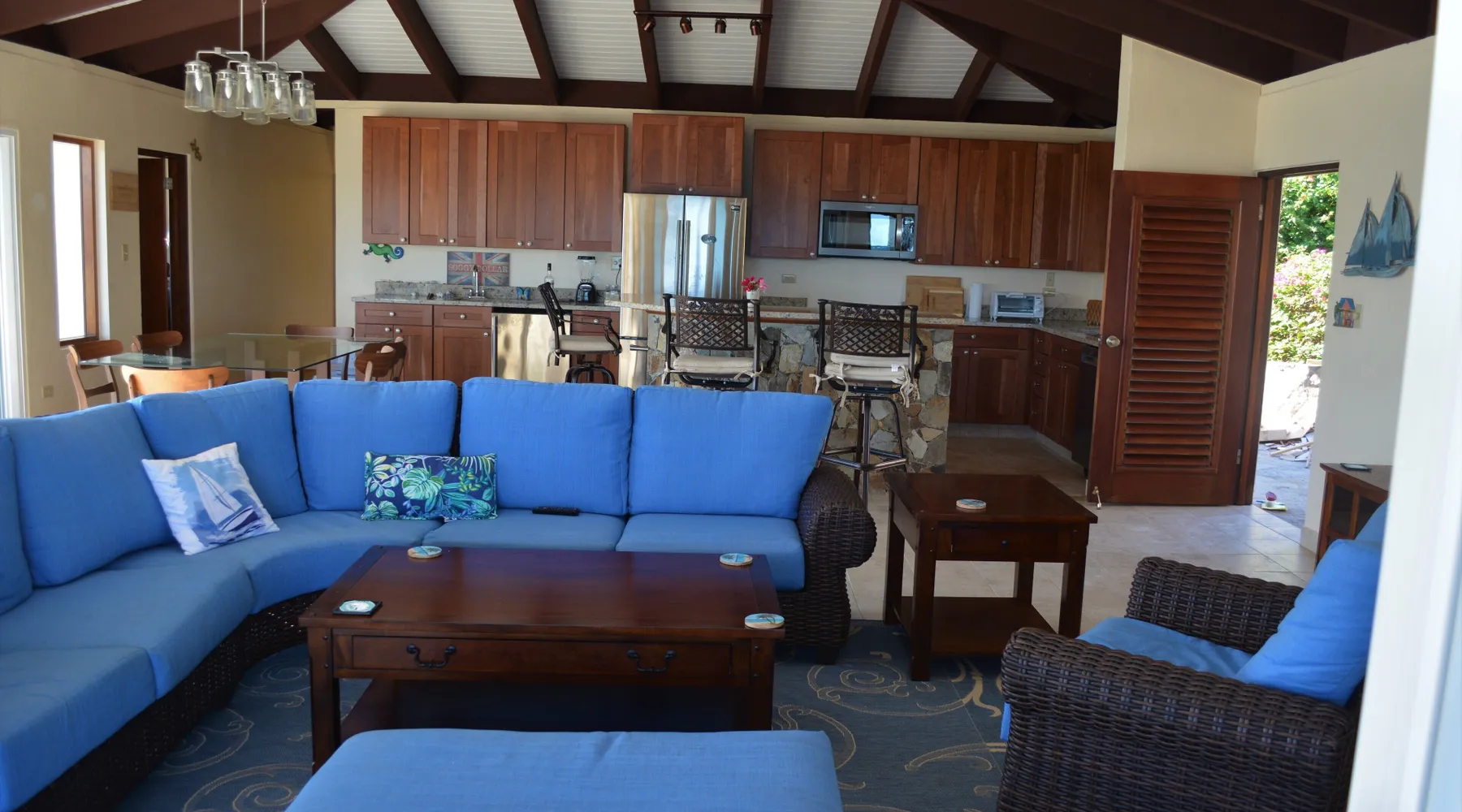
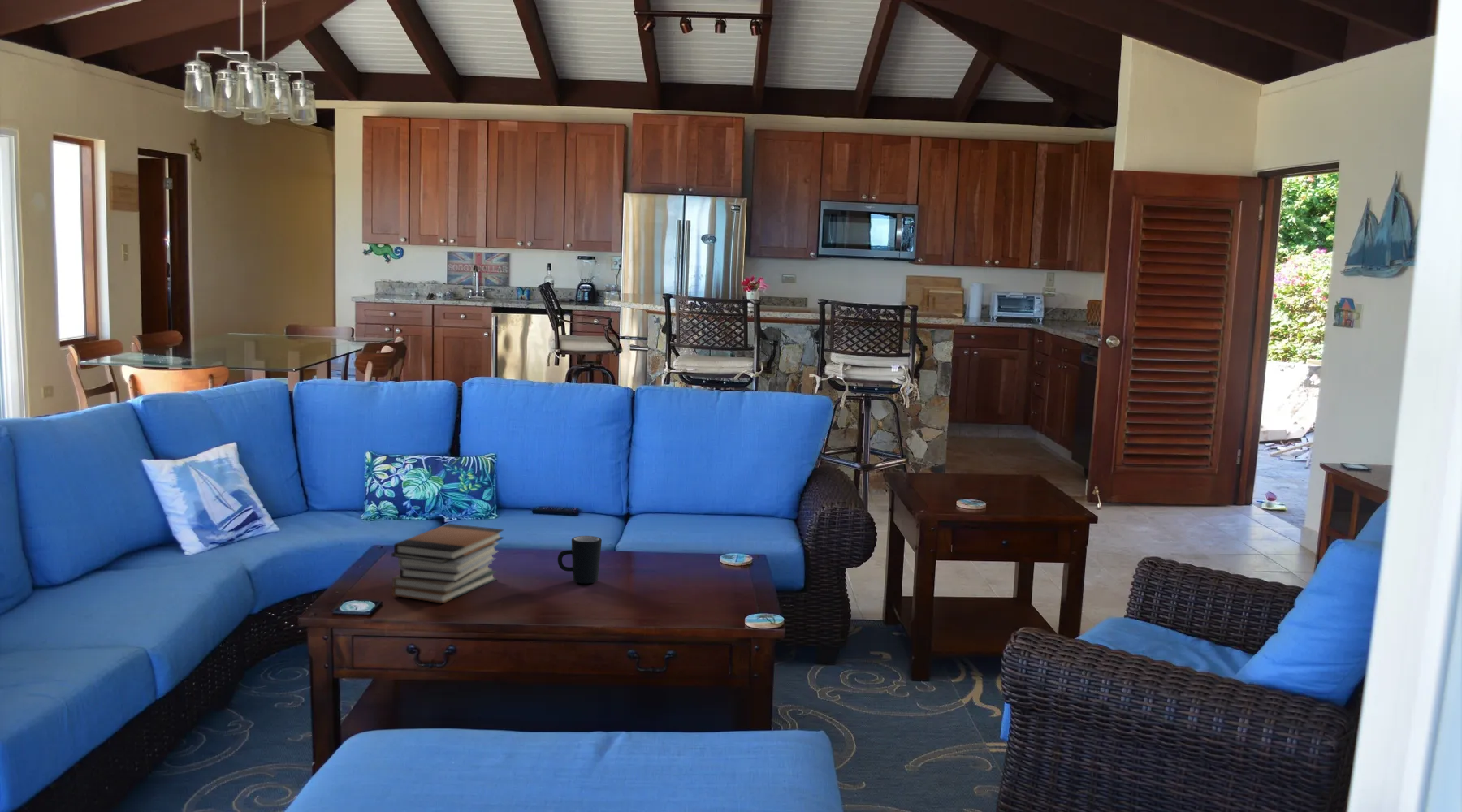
+ book stack [391,523,504,604]
+ mug [557,535,603,585]
